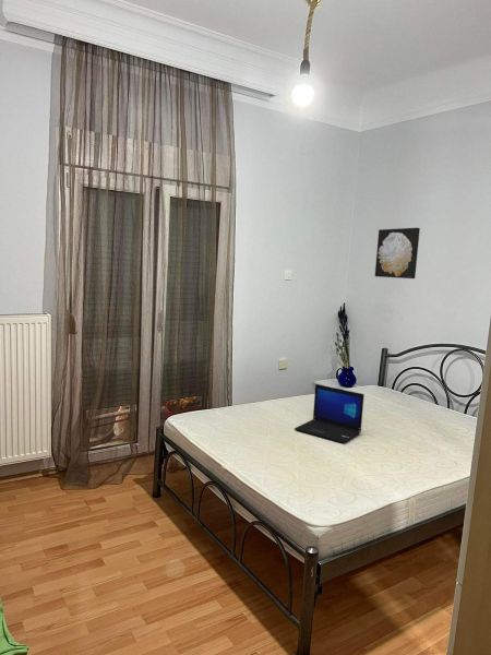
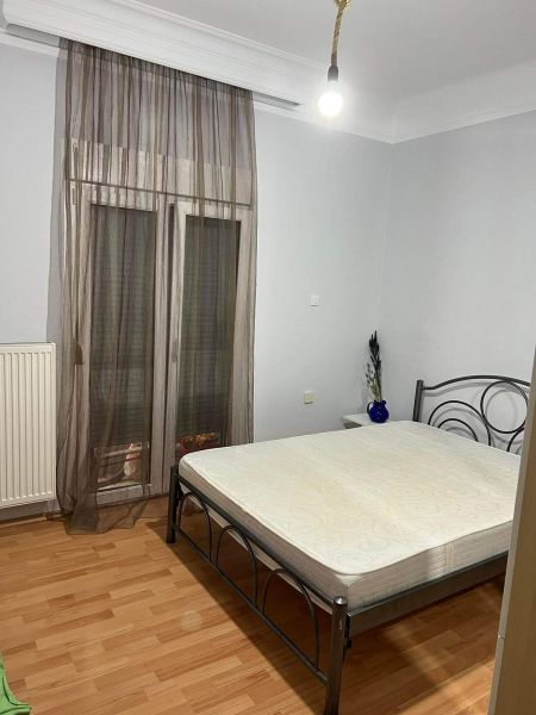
- laptop [294,383,366,444]
- wall art [374,227,421,279]
